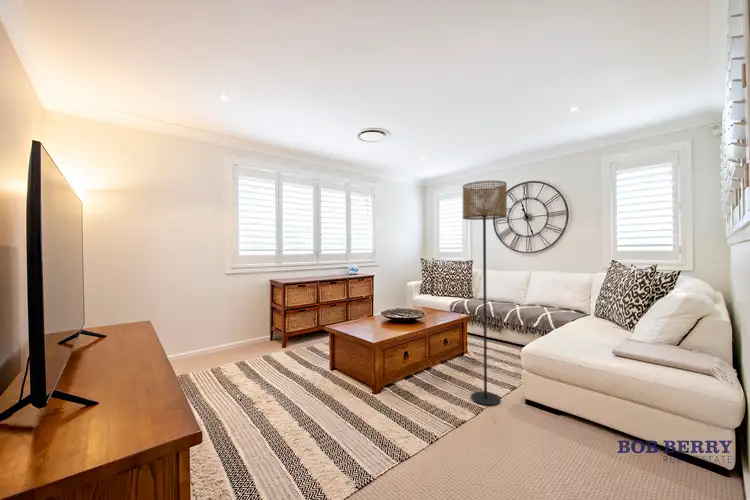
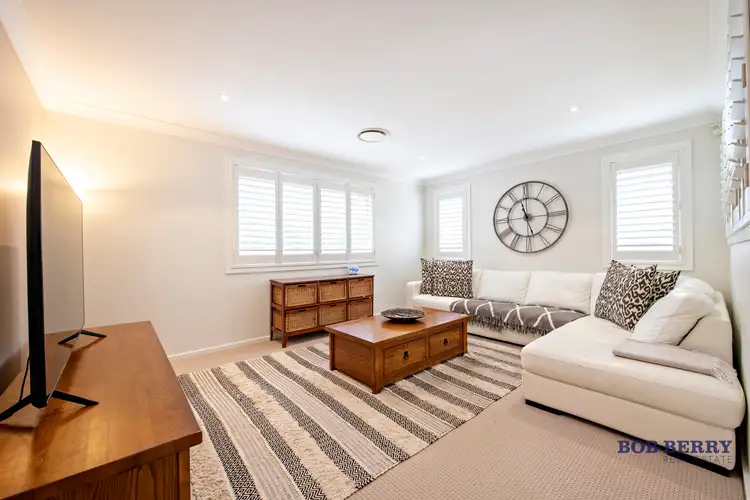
- floor lamp [462,180,508,406]
